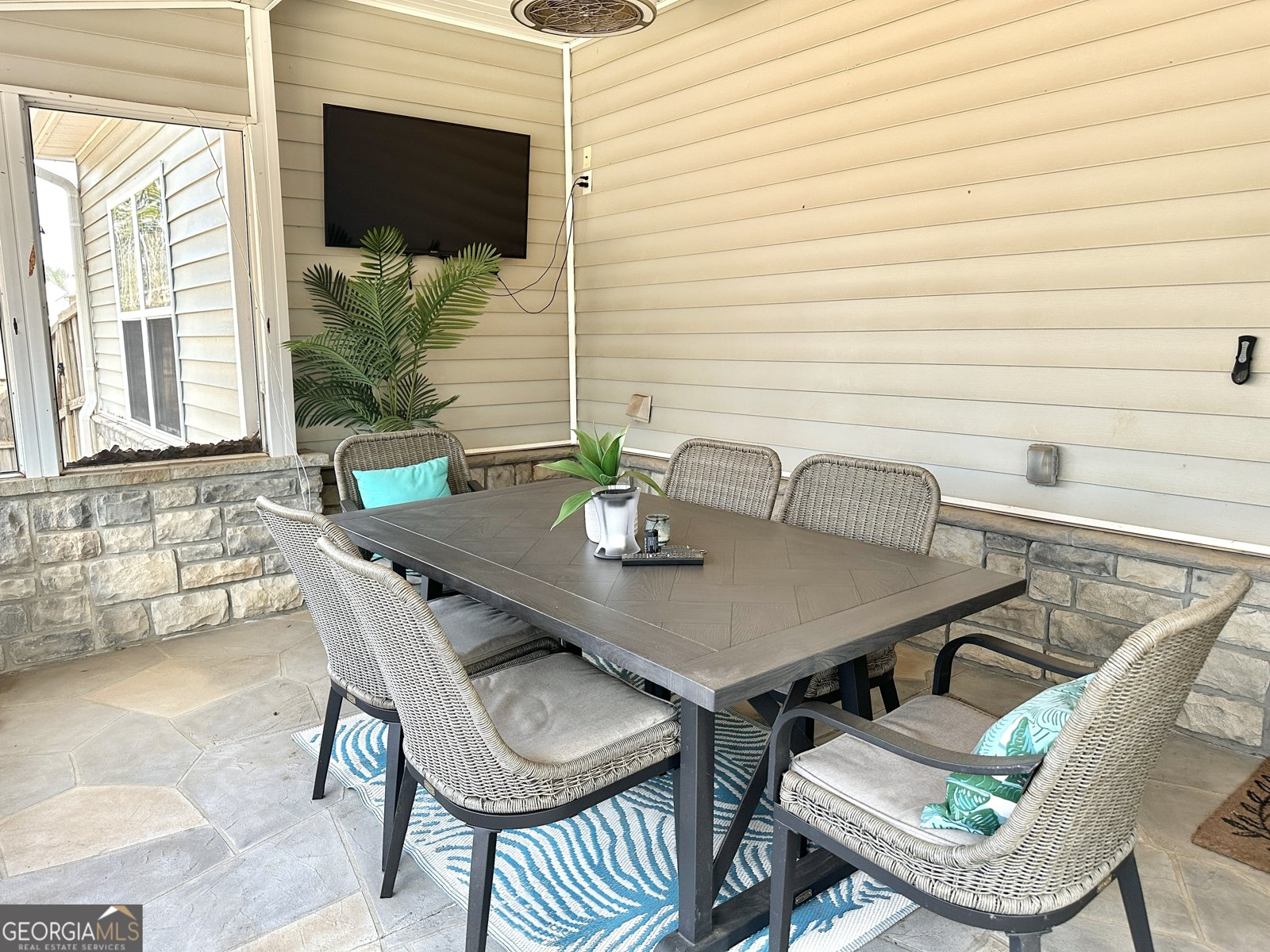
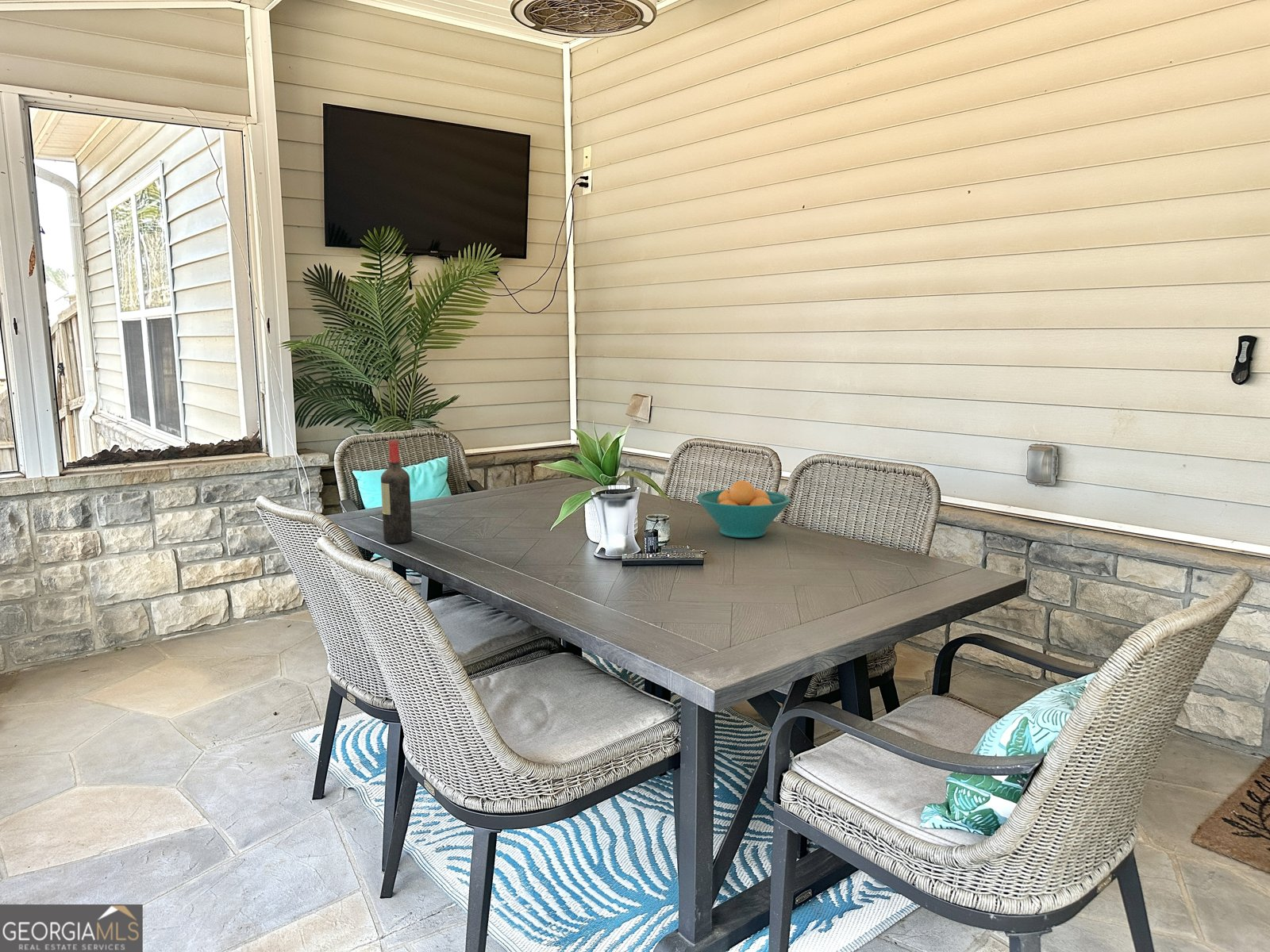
+ fruit bowl [695,480,791,539]
+ wine bottle [380,439,413,544]
